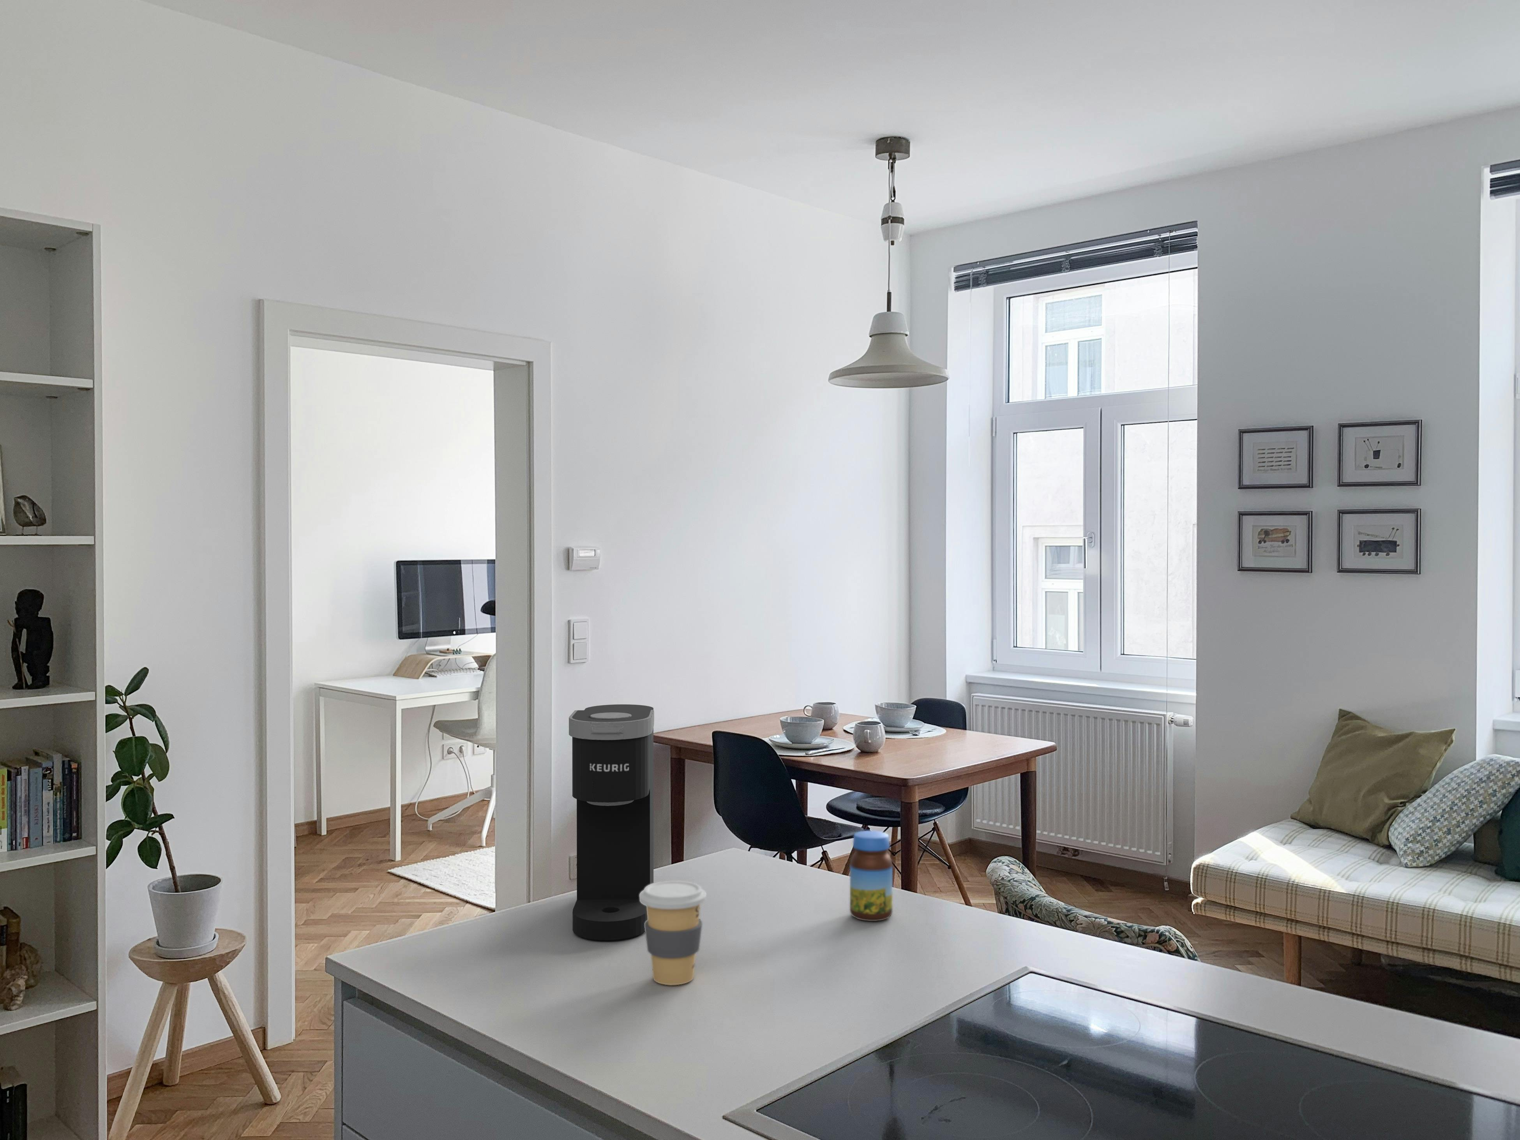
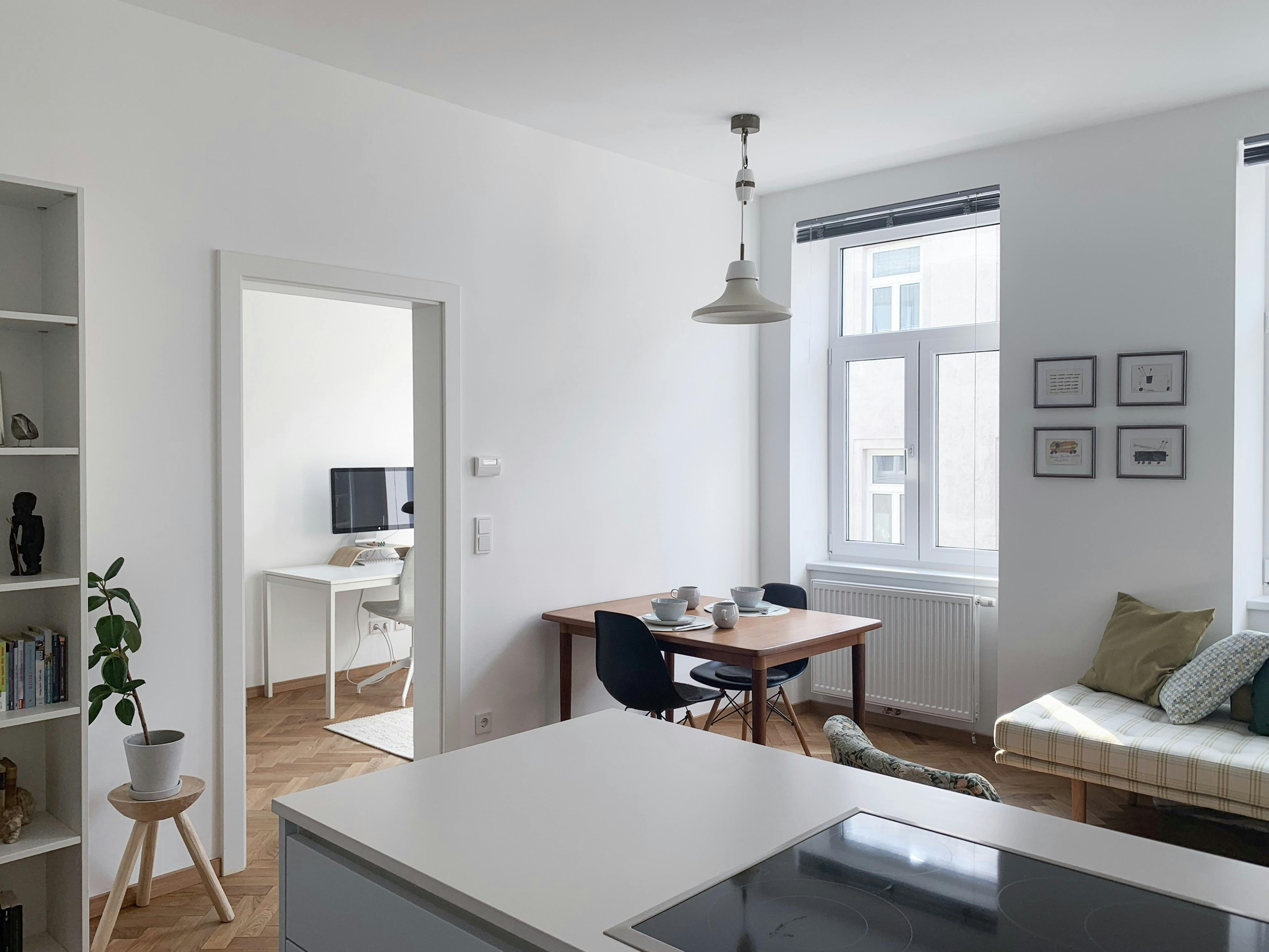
- coffee cup [640,880,707,986]
- jar [849,830,894,921]
- coffee maker [569,704,655,942]
